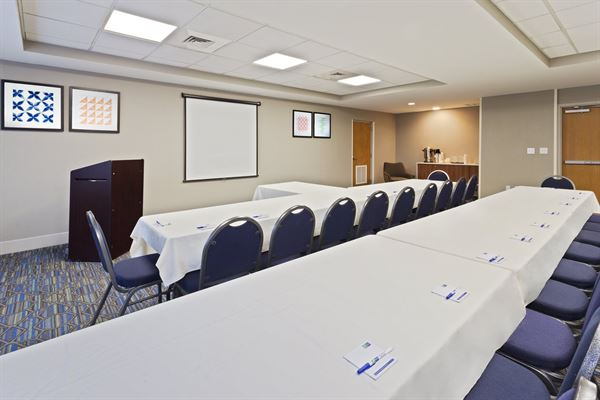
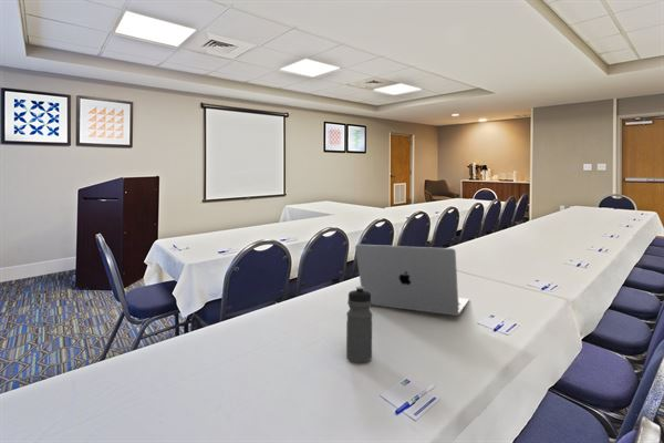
+ laptop [354,244,470,317]
+ water bottle [345,286,373,363]
